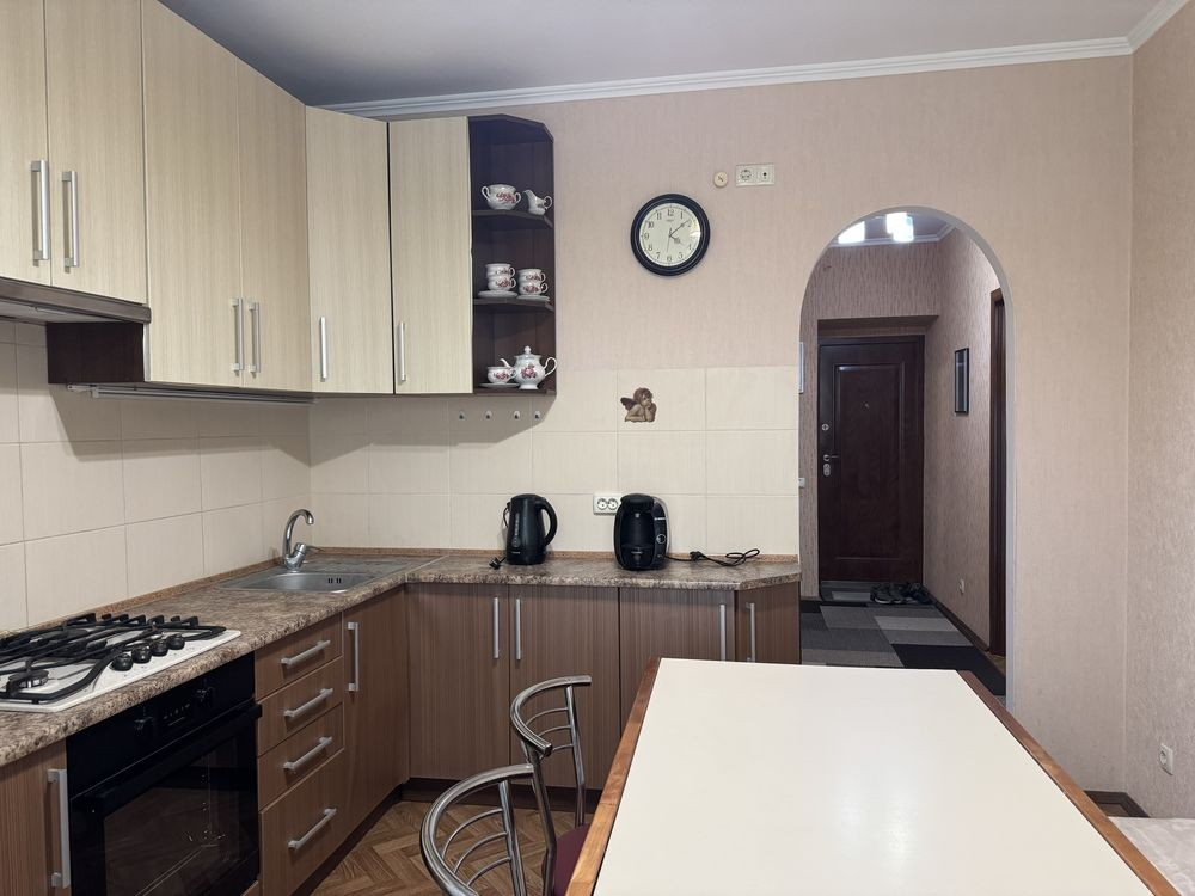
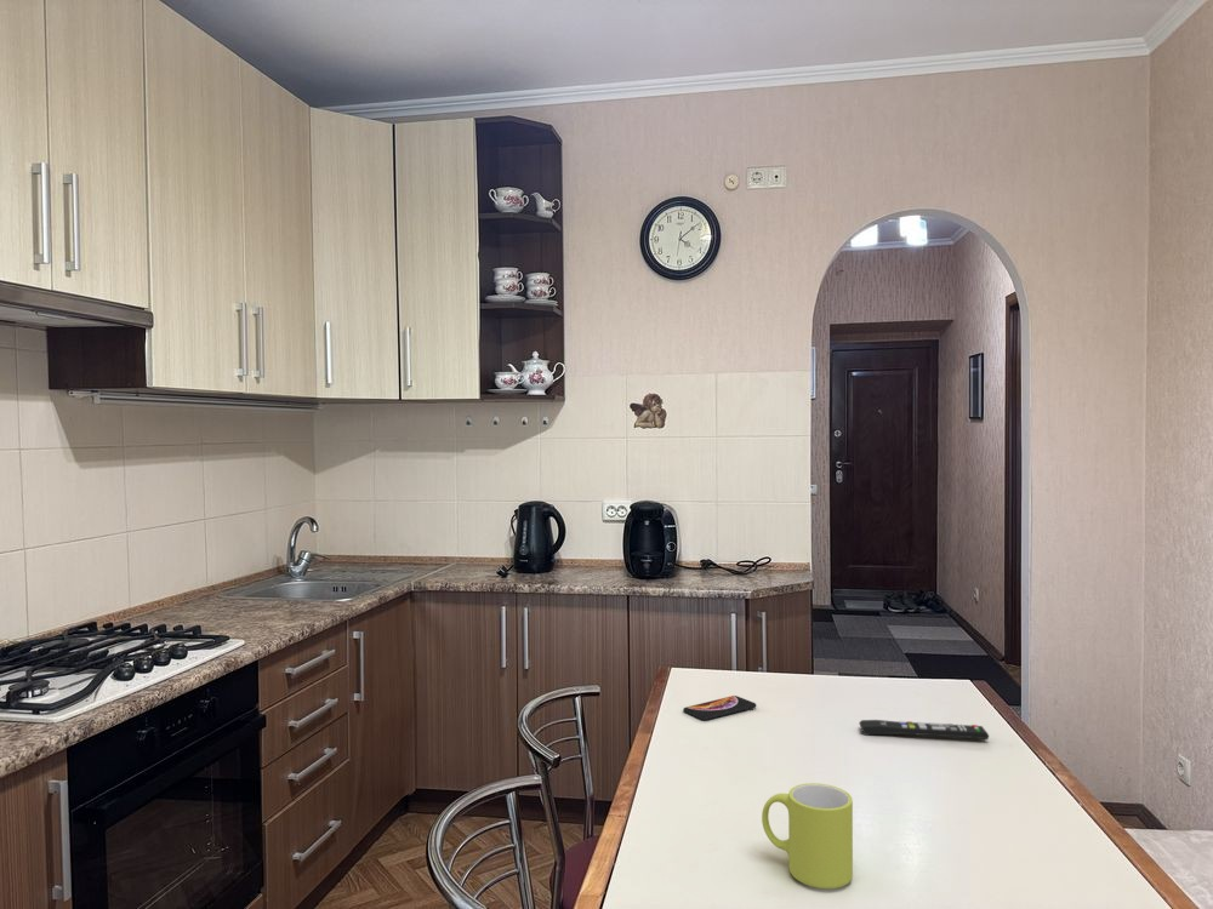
+ remote control [858,719,991,741]
+ mug [761,782,854,890]
+ smartphone [682,694,757,721]
